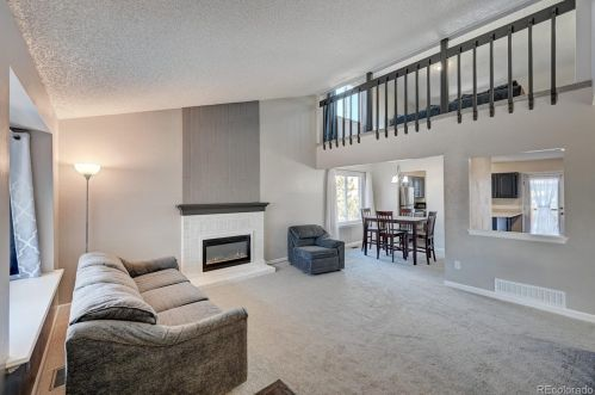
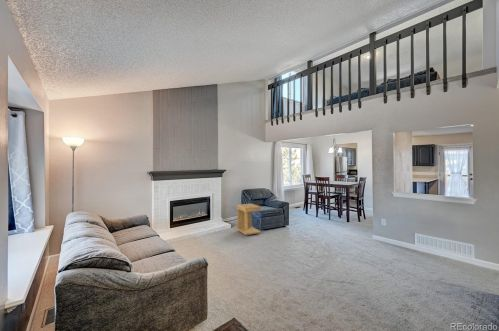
+ side table [236,203,262,236]
